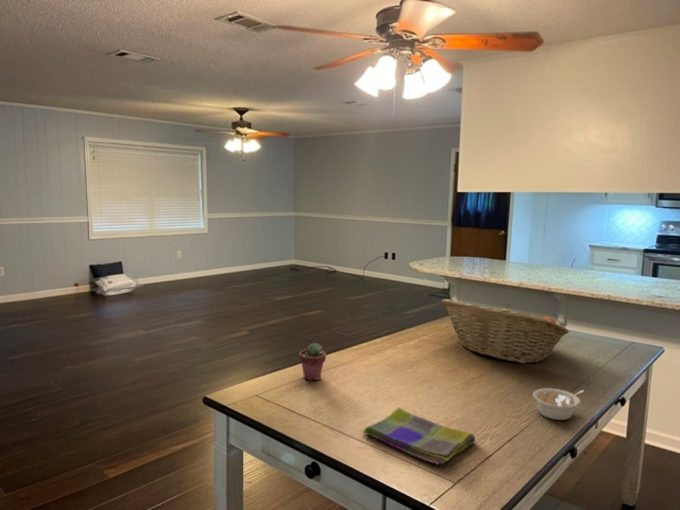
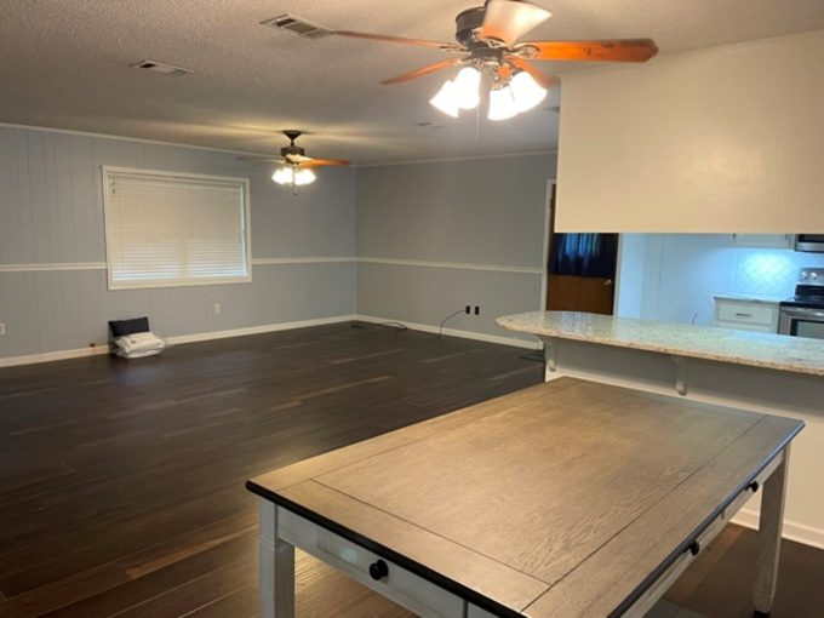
- fruit basket [441,298,571,364]
- legume [532,387,585,421]
- potted succulent [298,342,327,381]
- dish towel [362,406,476,466]
